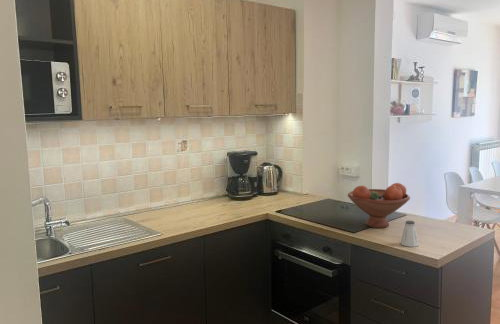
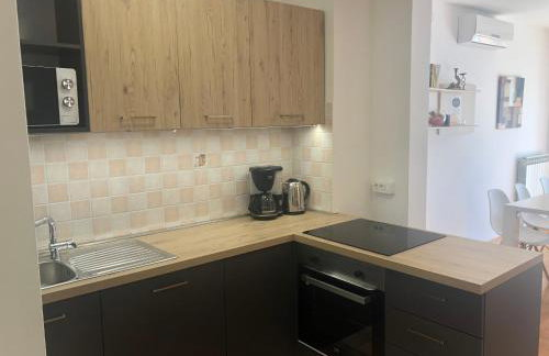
- fruit bowl [347,182,411,229]
- saltshaker [400,220,419,248]
